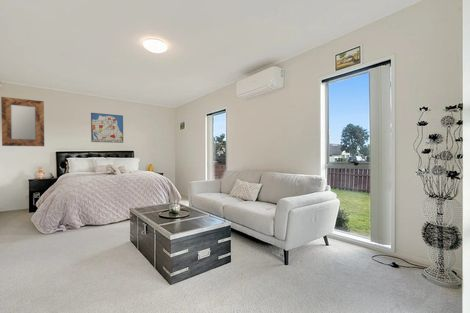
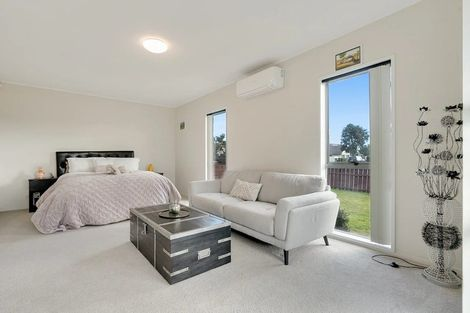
- home mirror [0,96,45,147]
- wall art [90,112,124,144]
